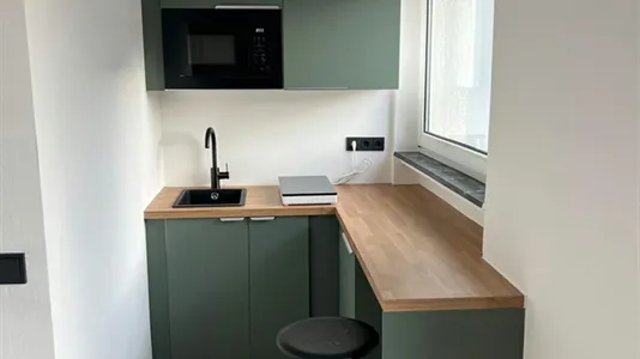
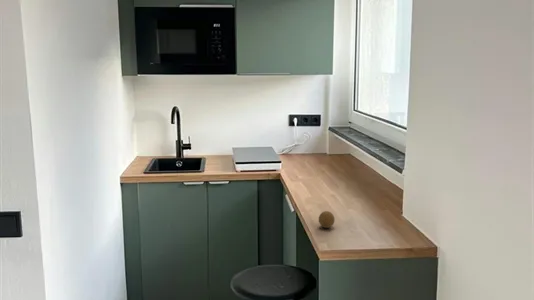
+ fruit [318,210,336,229]
